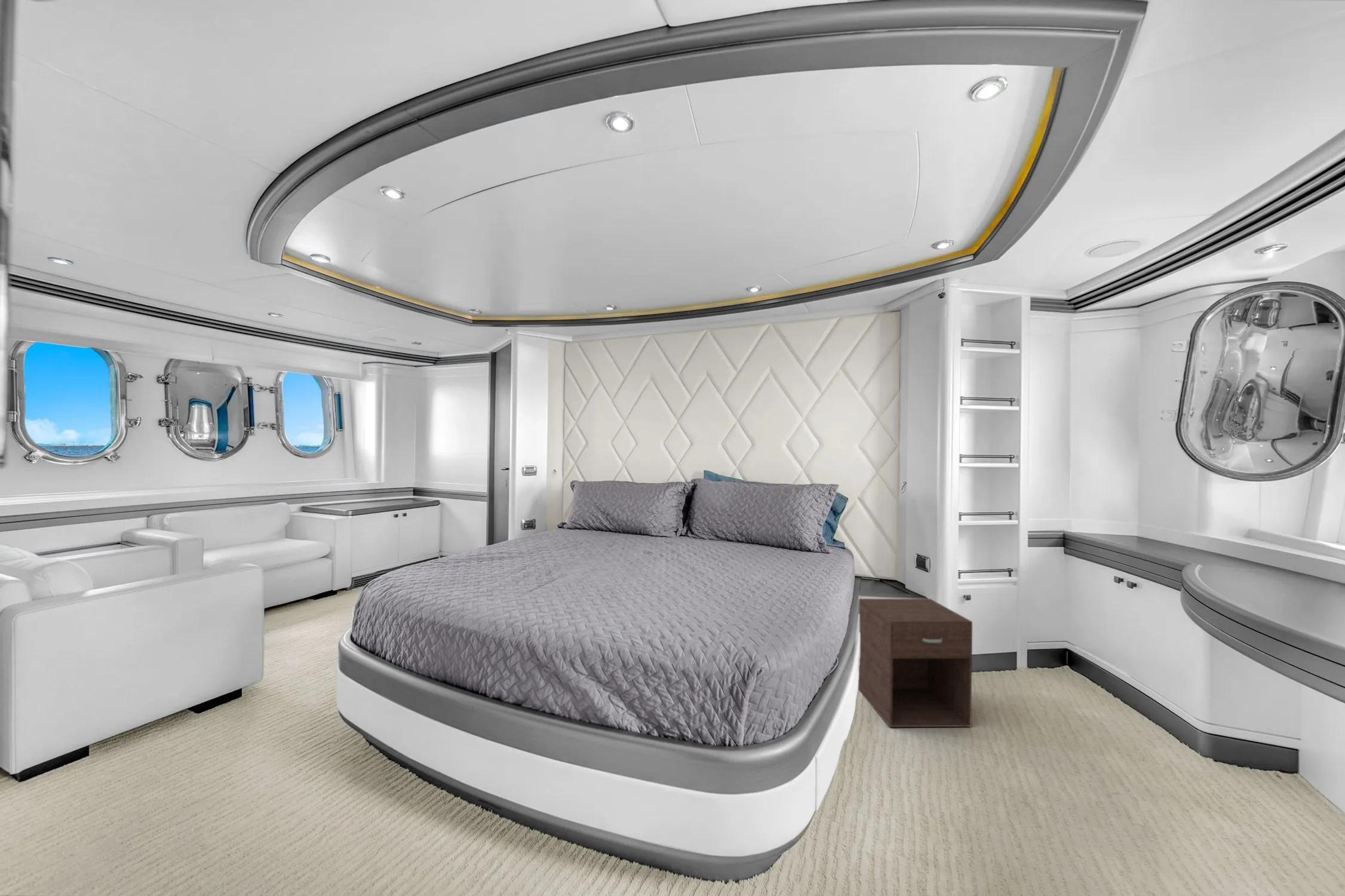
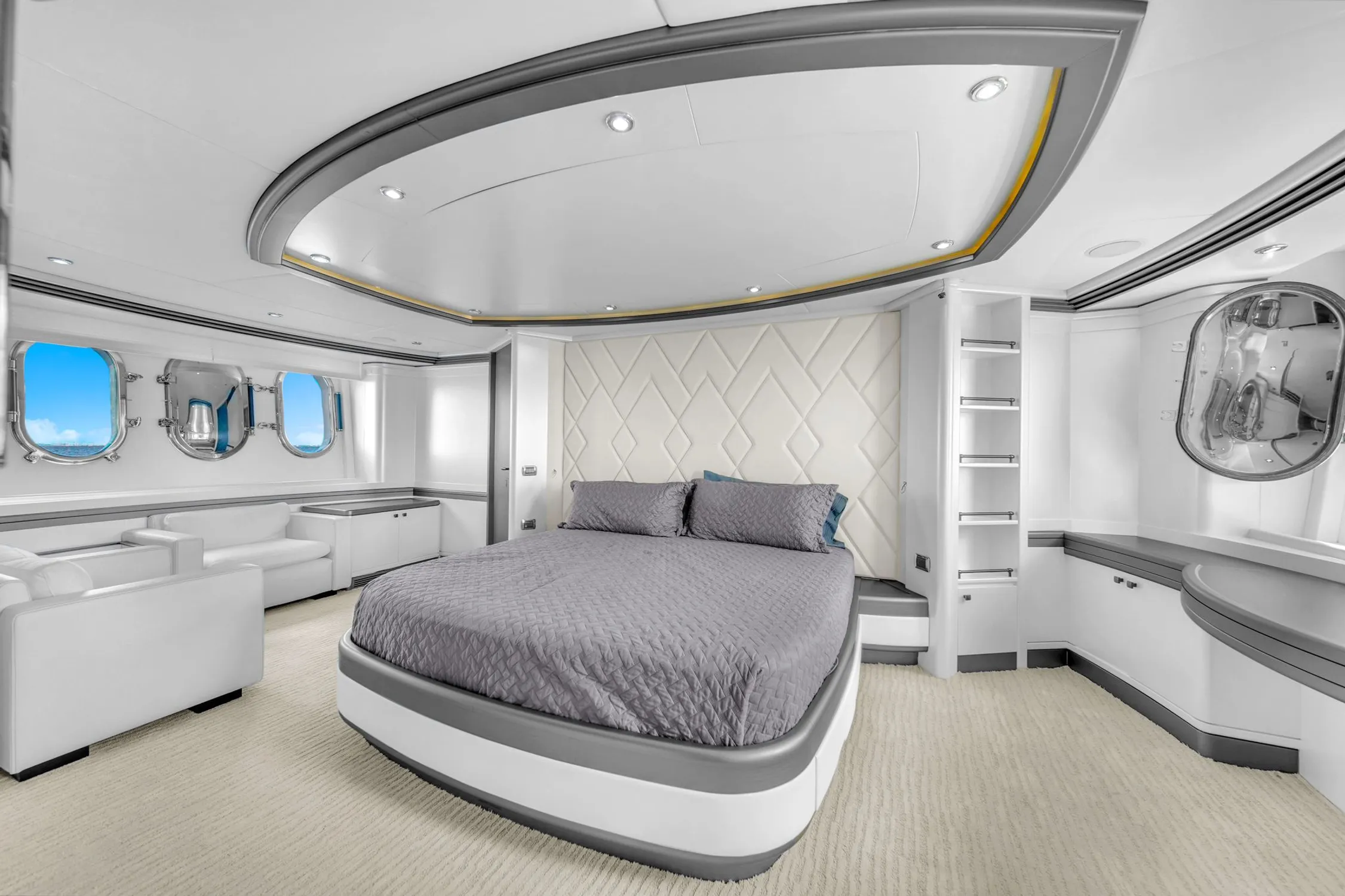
- nightstand [858,598,973,728]
